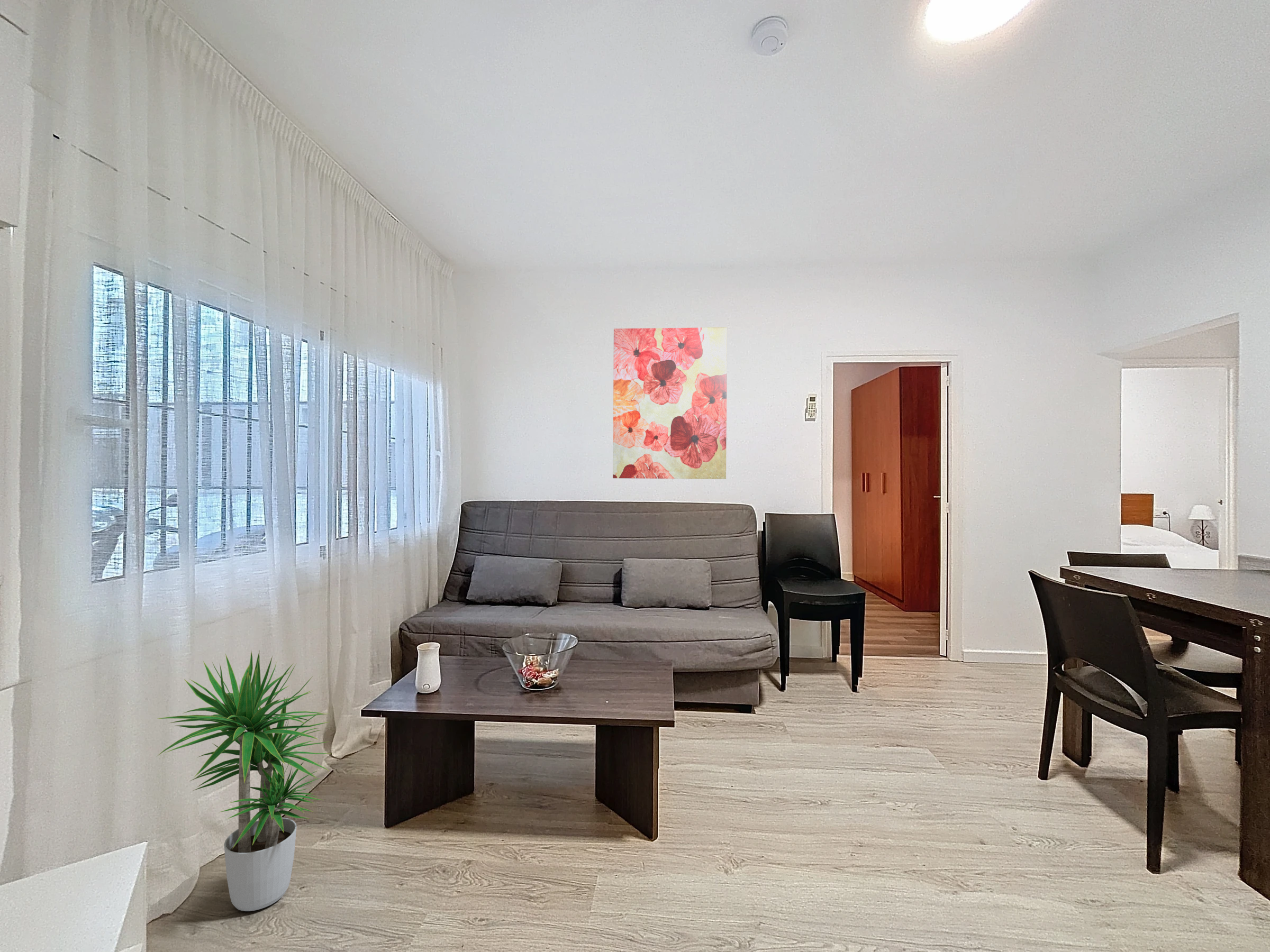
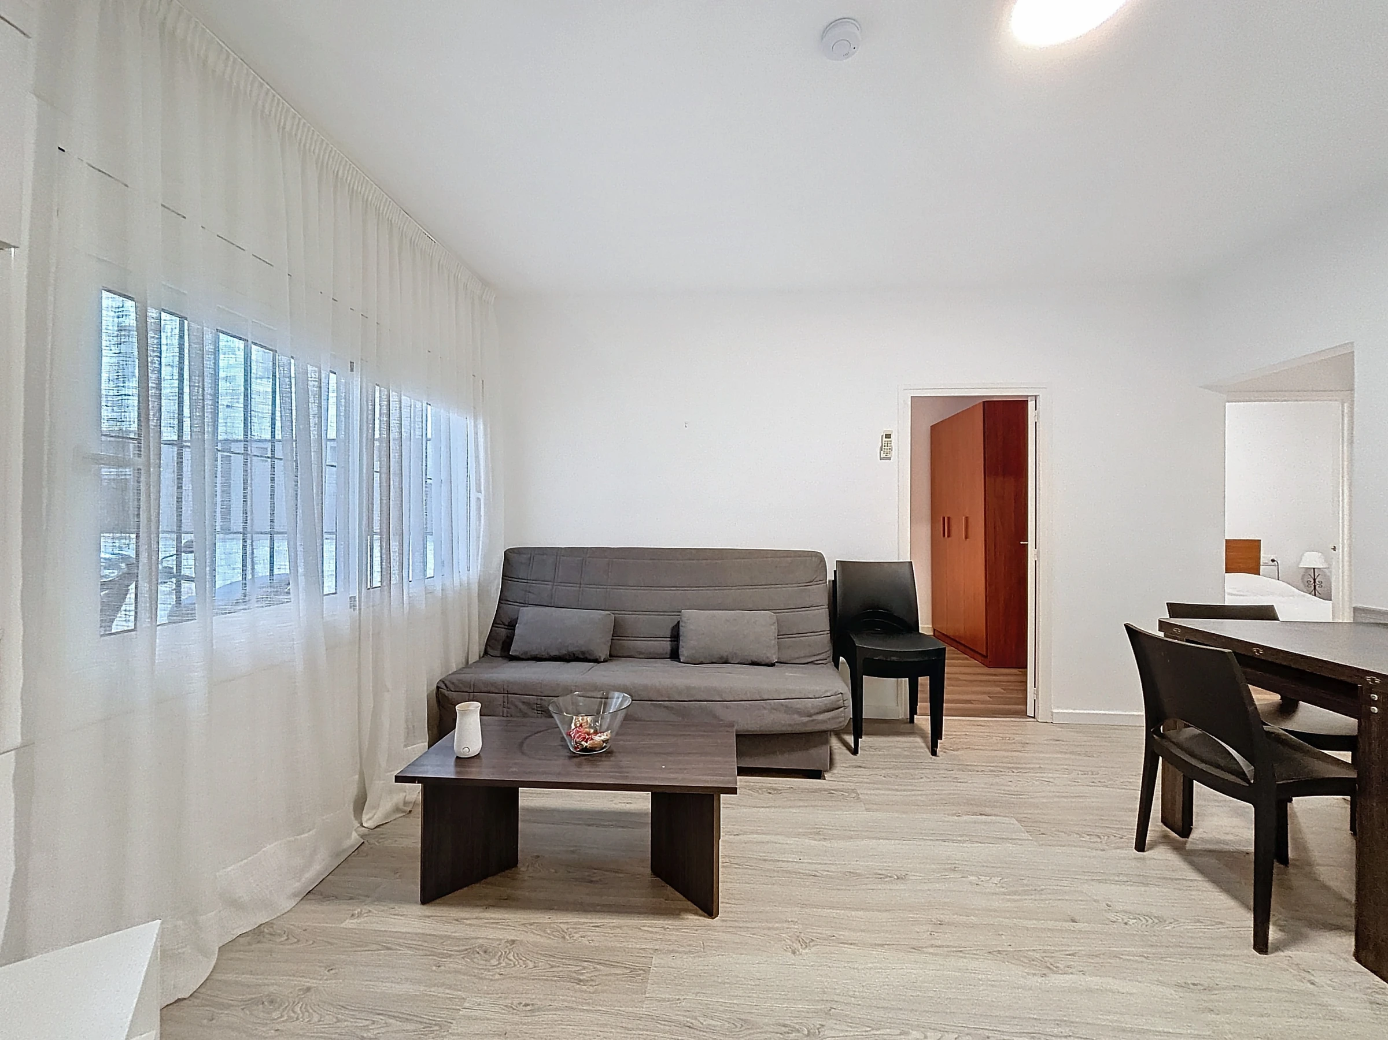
- potted plant [157,649,332,912]
- wall art [612,327,728,480]
